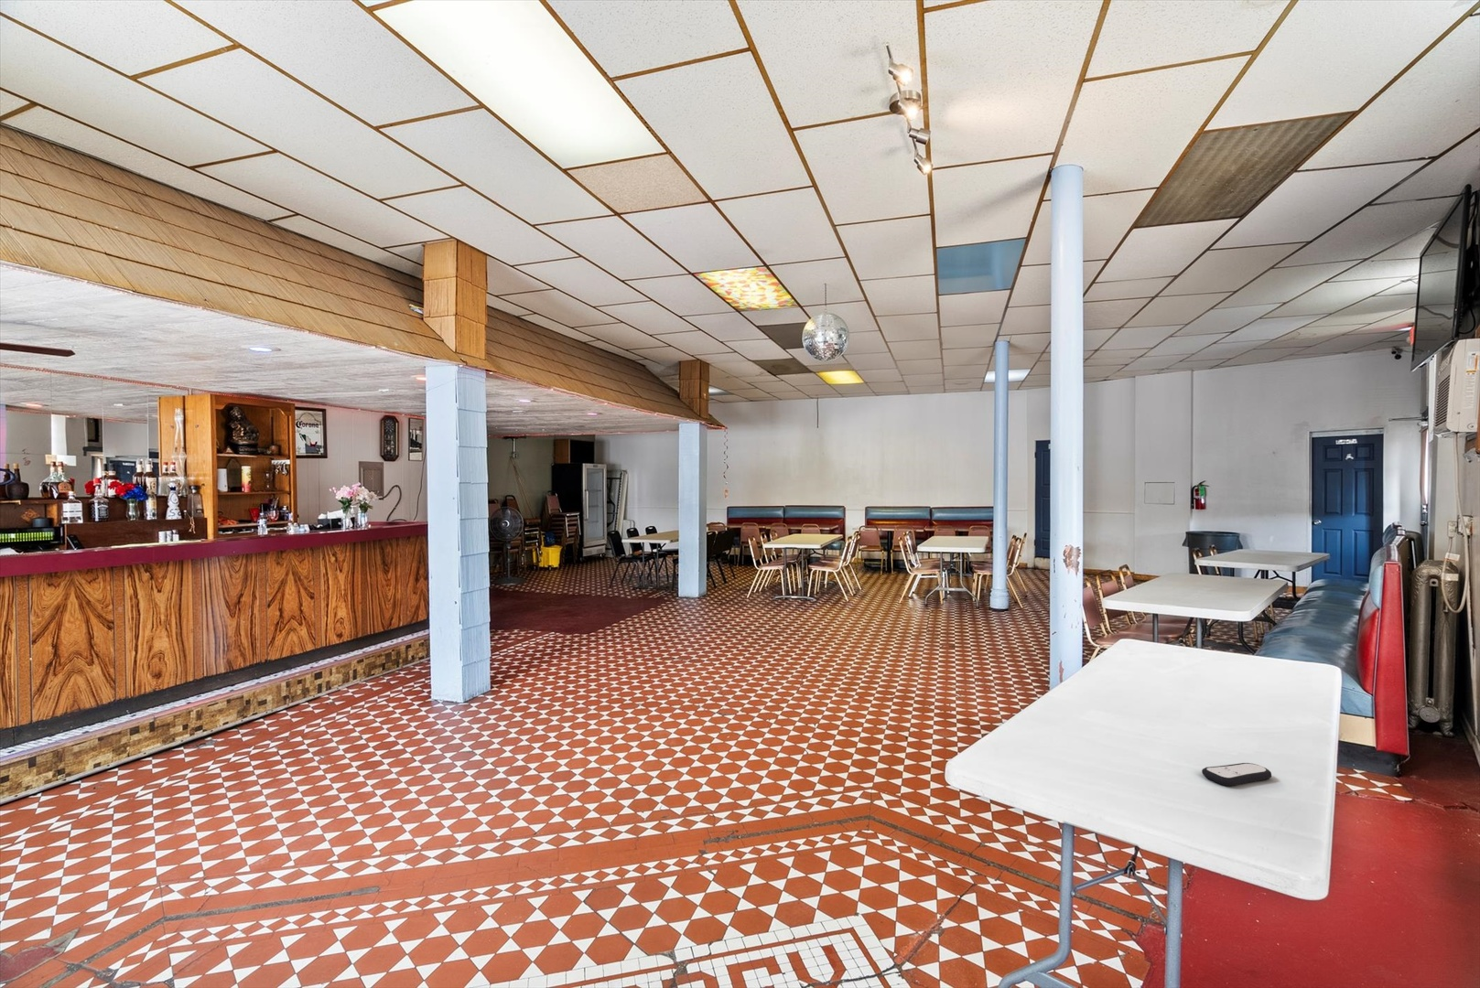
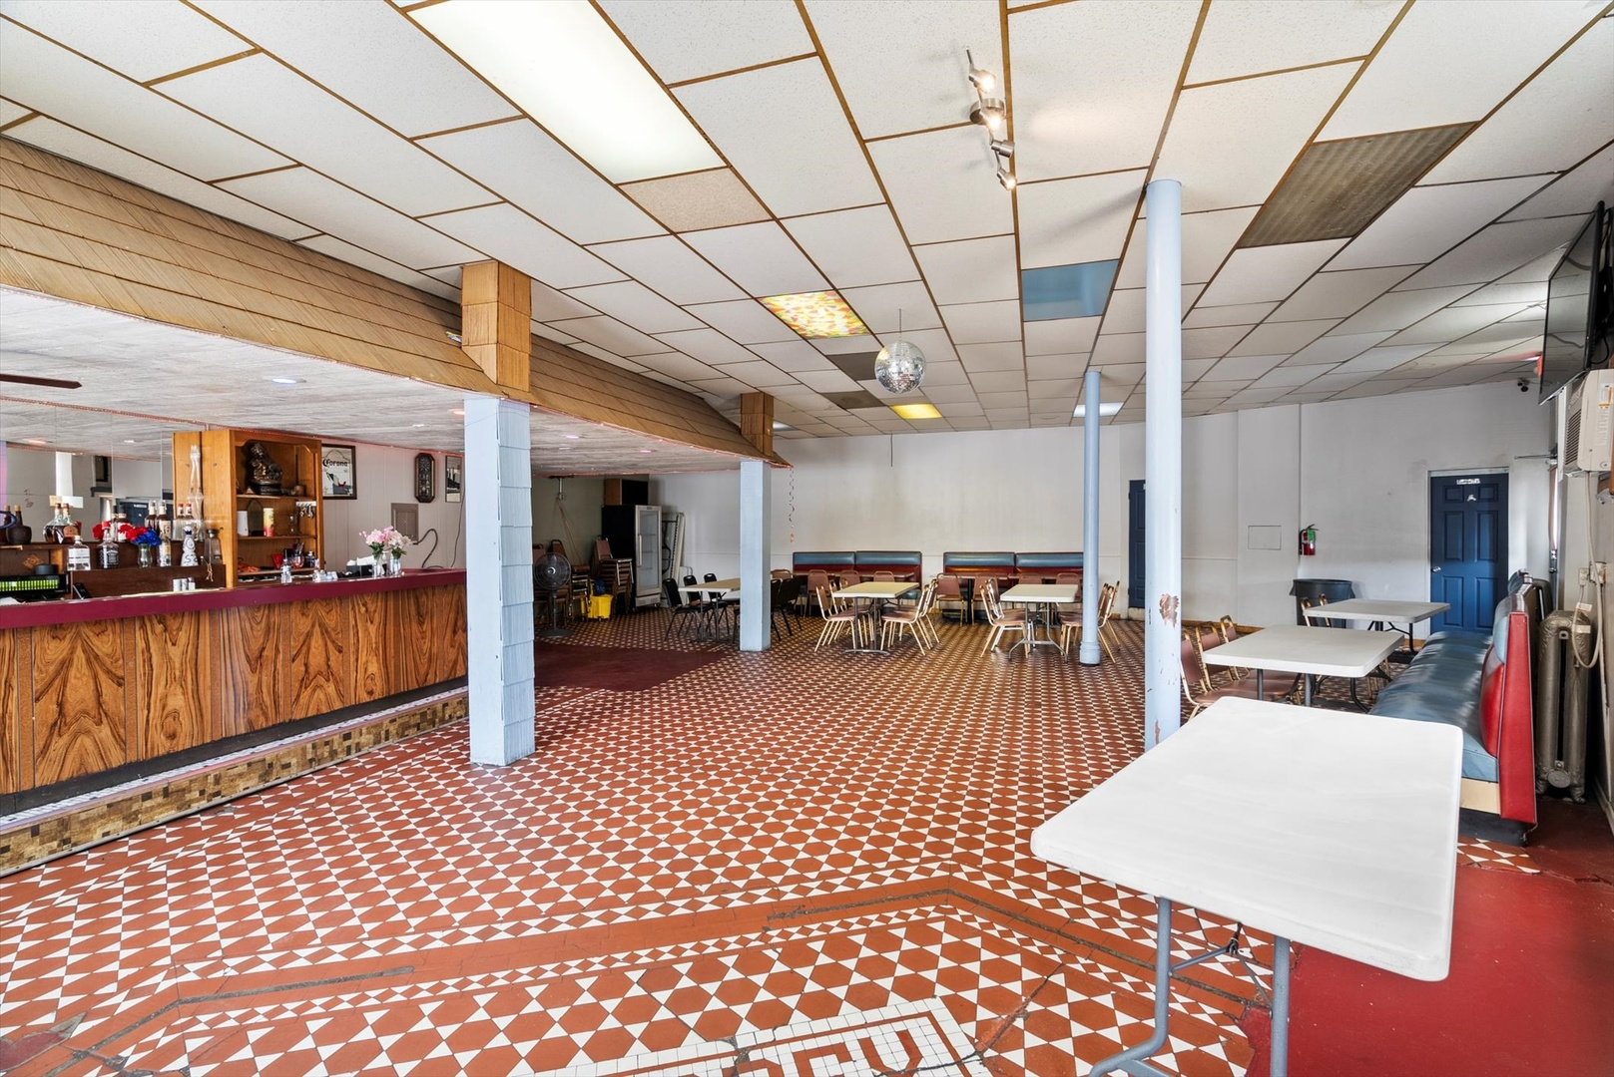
- remote control [1201,762,1273,786]
